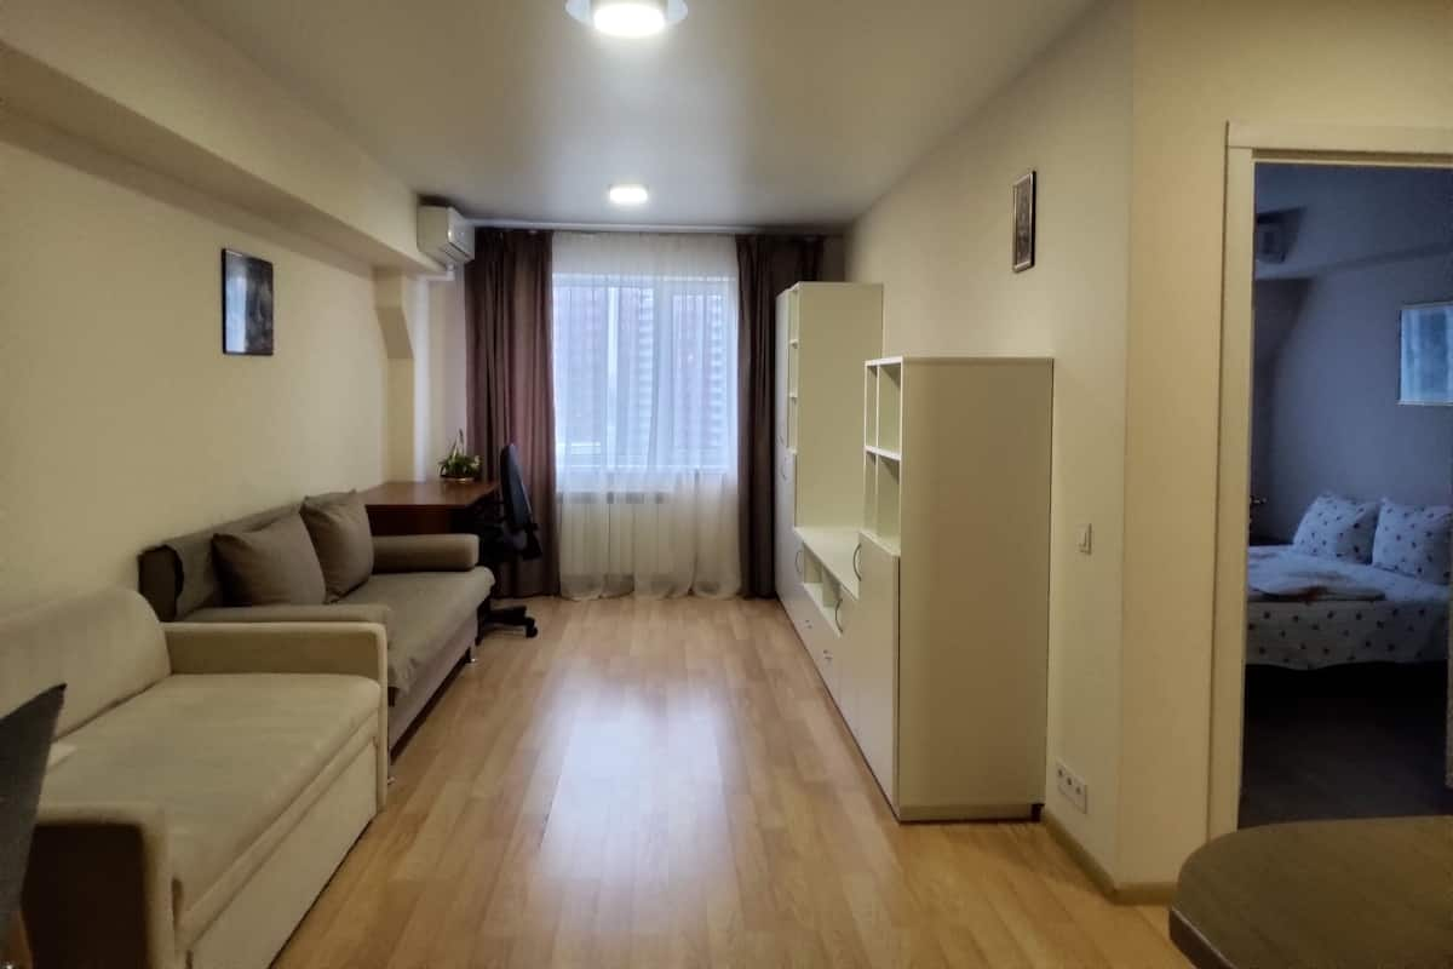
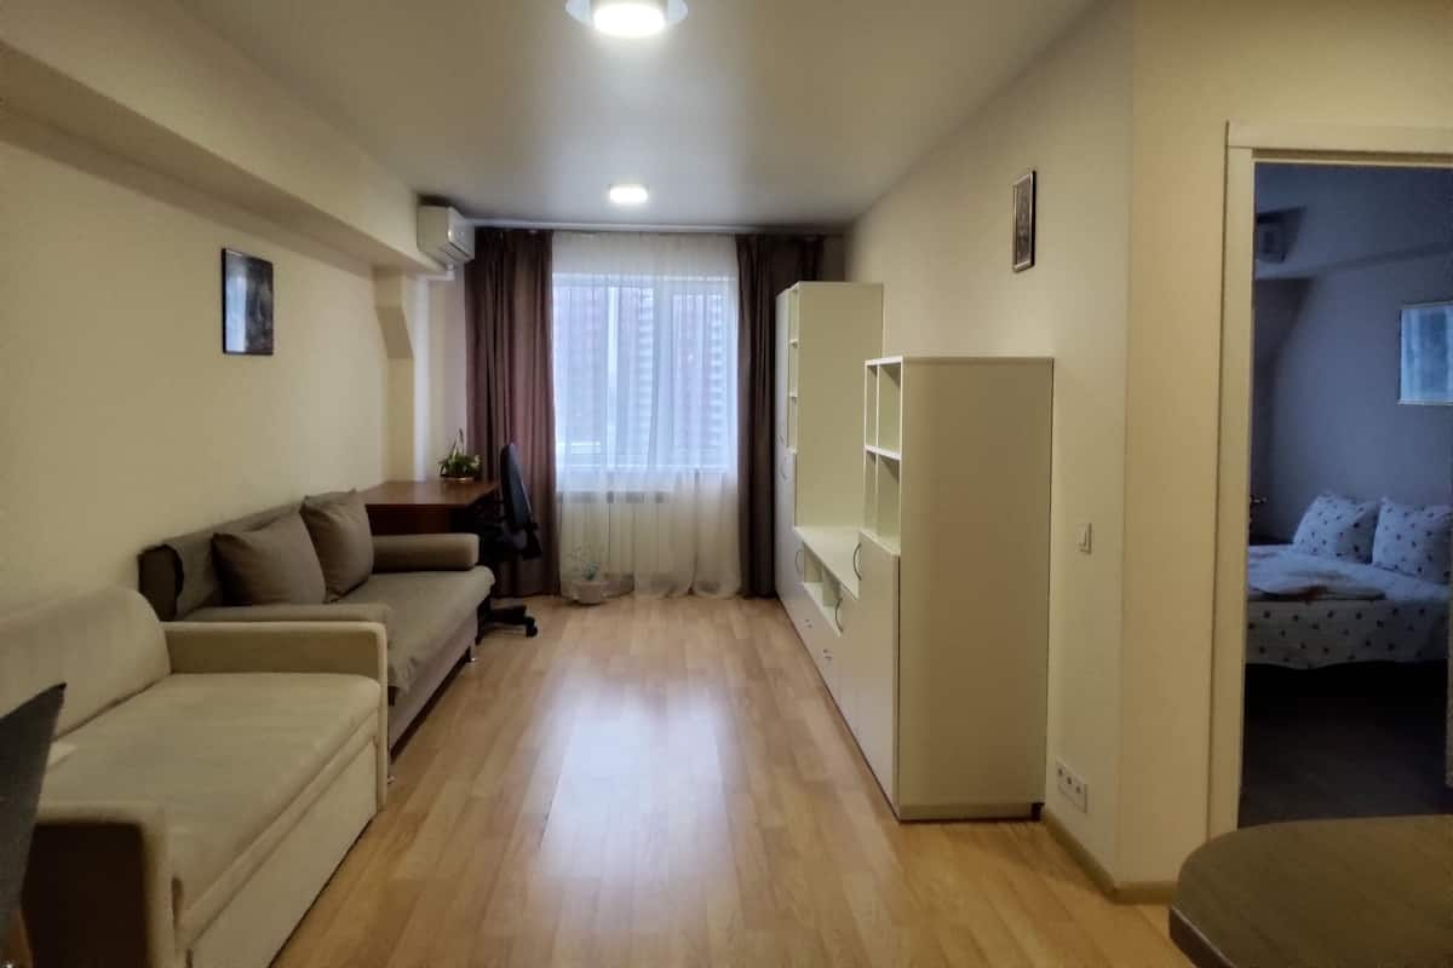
+ potted plant [564,543,613,605]
